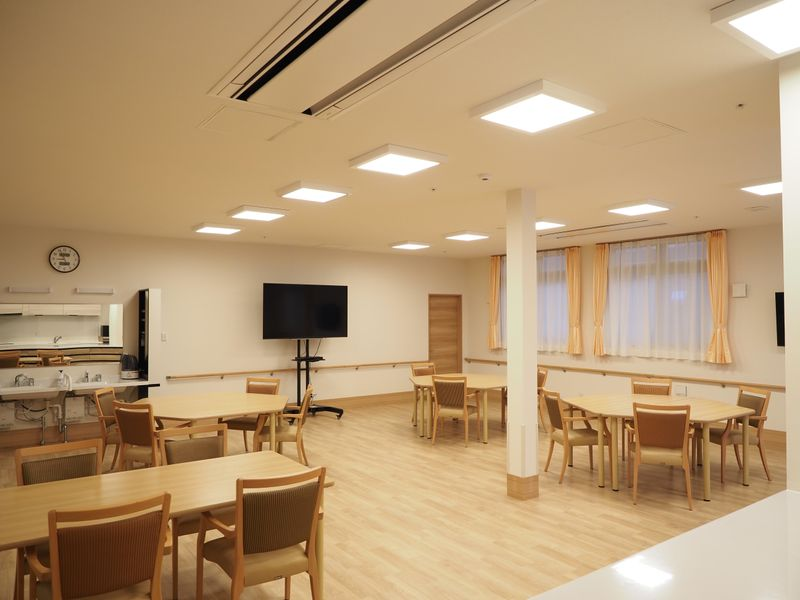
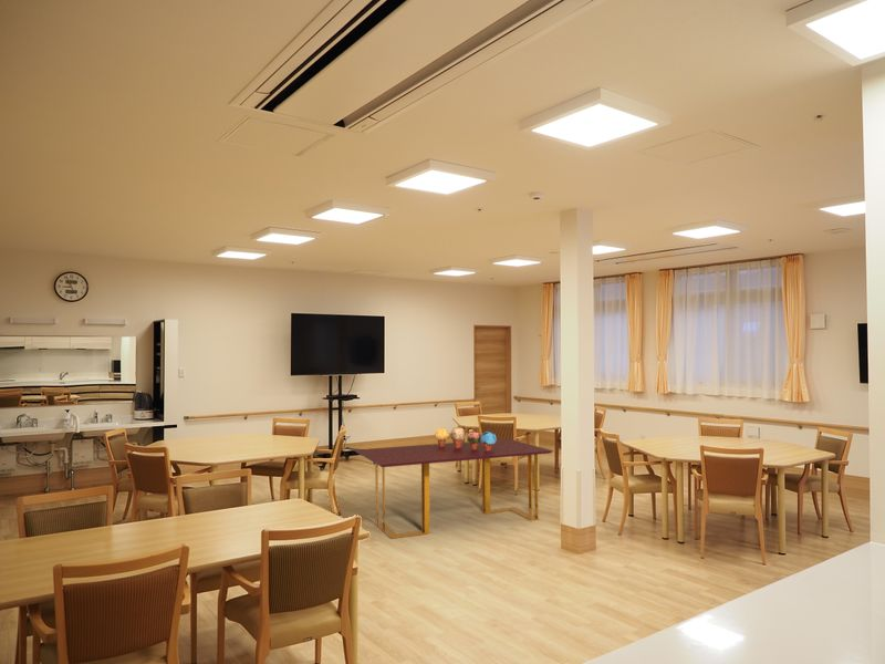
+ dining table [353,438,554,539]
+ potted flower [434,426,498,450]
